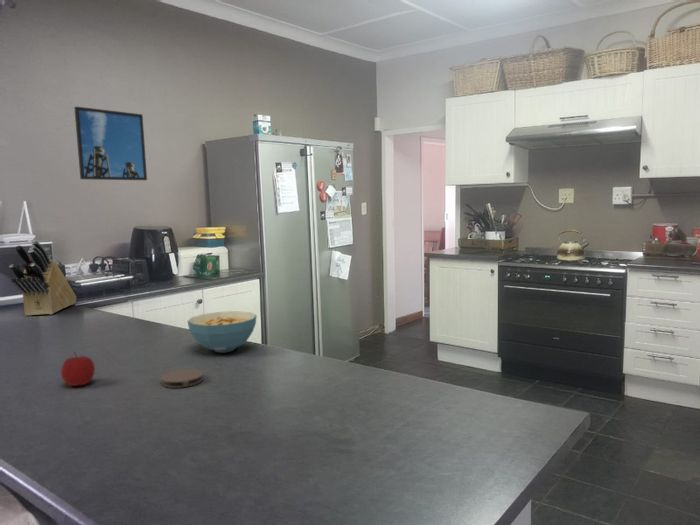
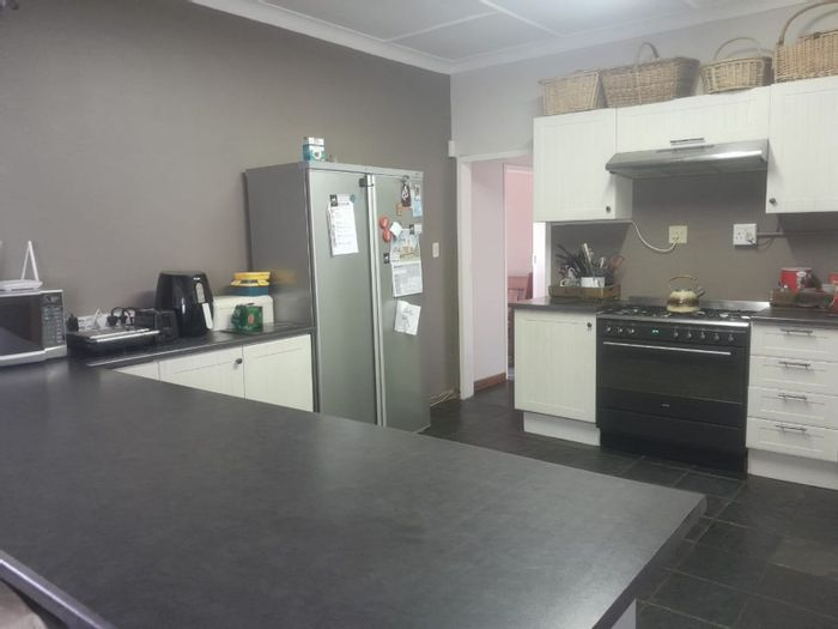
- coaster [160,368,204,389]
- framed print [73,106,148,181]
- cereal bowl [187,310,258,354]
- knife block [8,240,78,317]
- apple [60,351,96,387]
